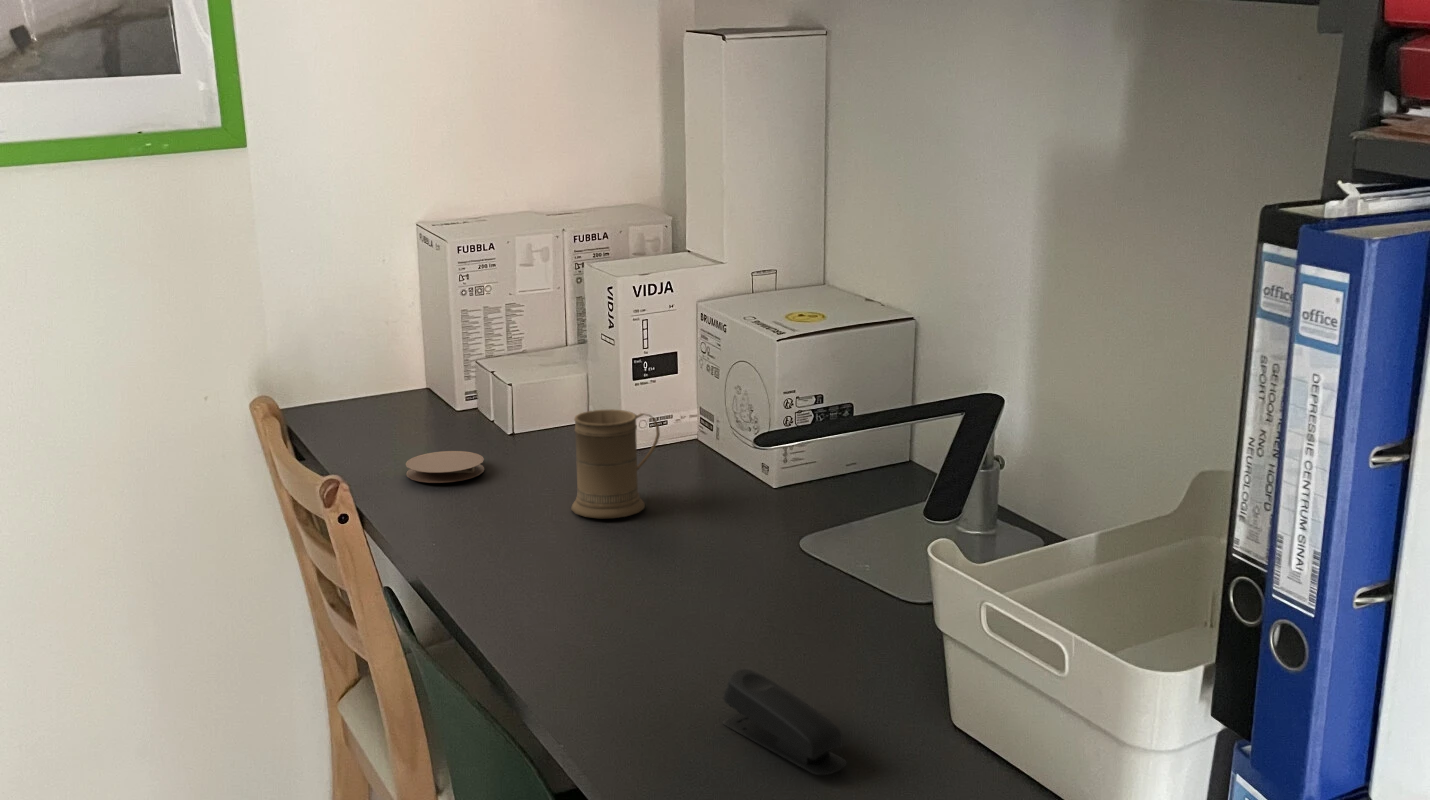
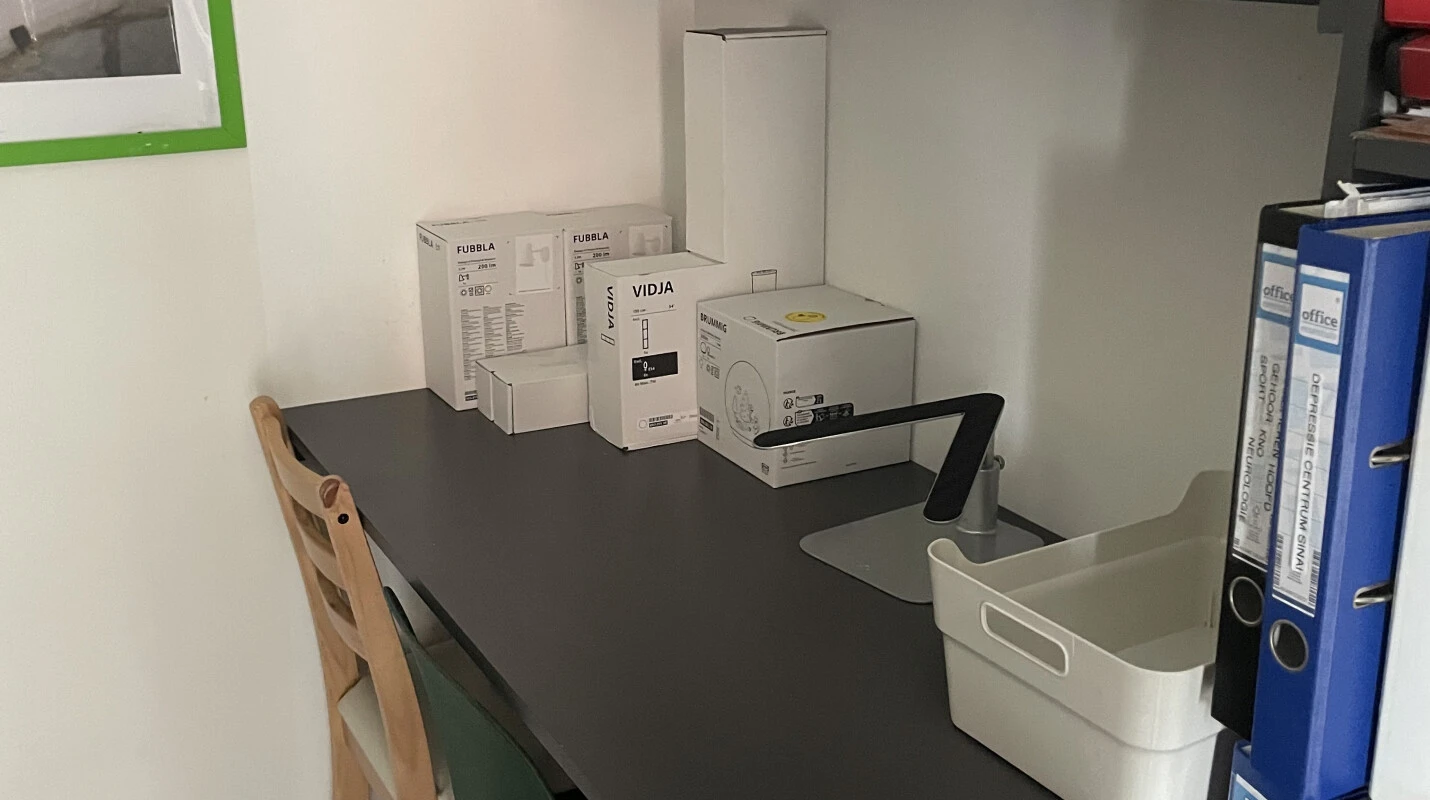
- coaster [405,450,485,484]
- mug [570,408,661,519]
- stapler [721,668,848,776]
